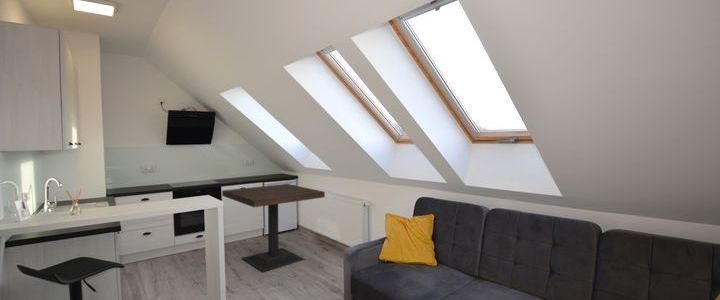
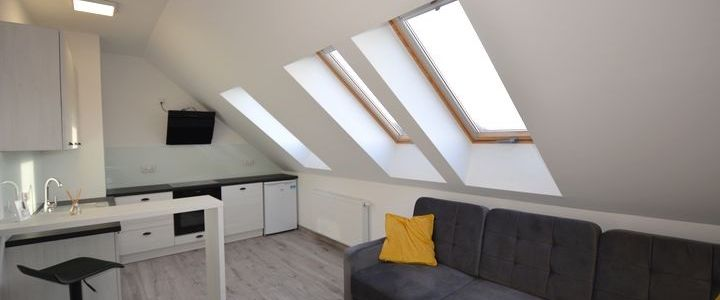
- dining table [221,183,326,273]
